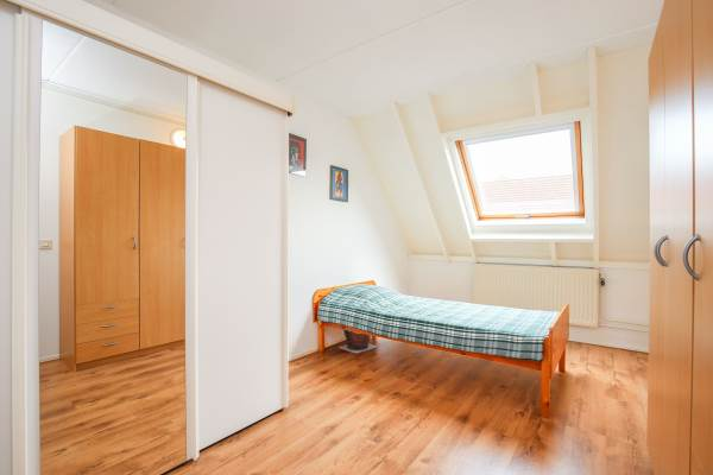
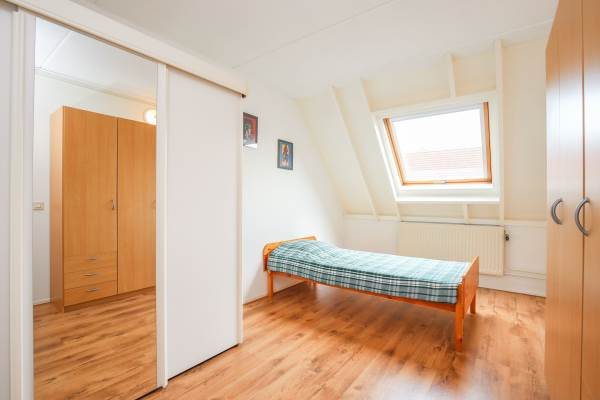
- waste bin [336,329,378,355]
